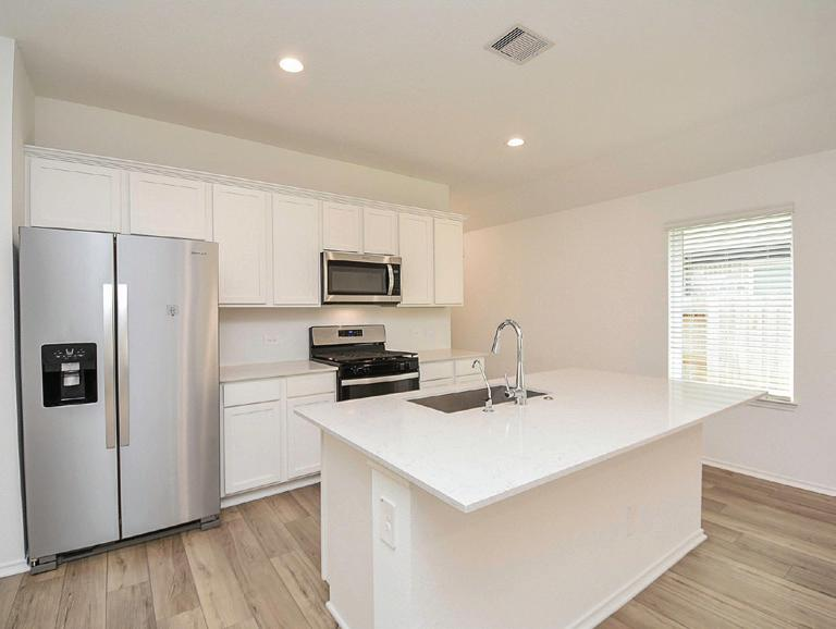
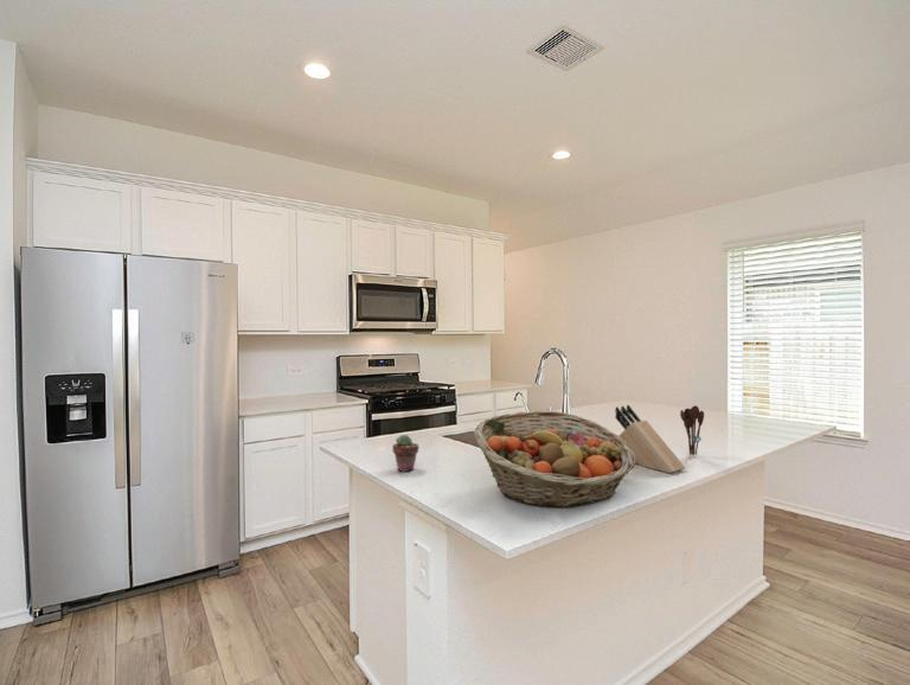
+ knife block [614,404,686,474]
+ fruit basket [473,410,636,508]
+ potted succulent [391,434,419,473]
+ utensil holder [679,404,705,456]
